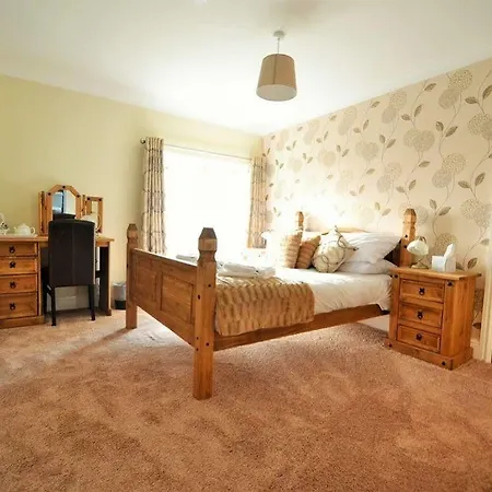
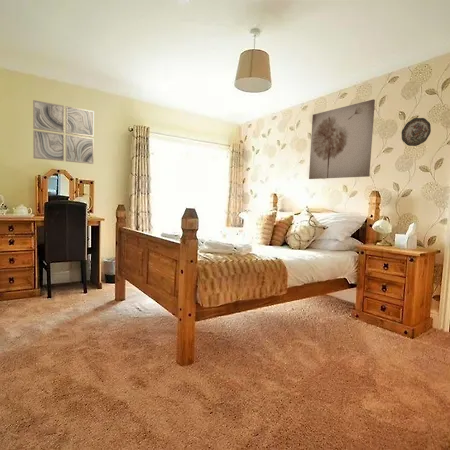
+ wall art [308,98,376,180]
+ decorative plate [401,117,432,147]
+ wall art [32,99,95,165]
